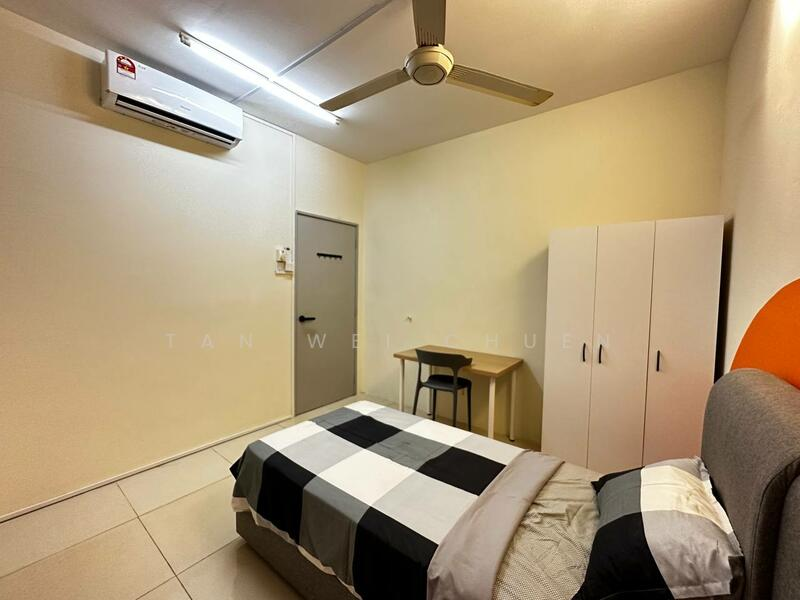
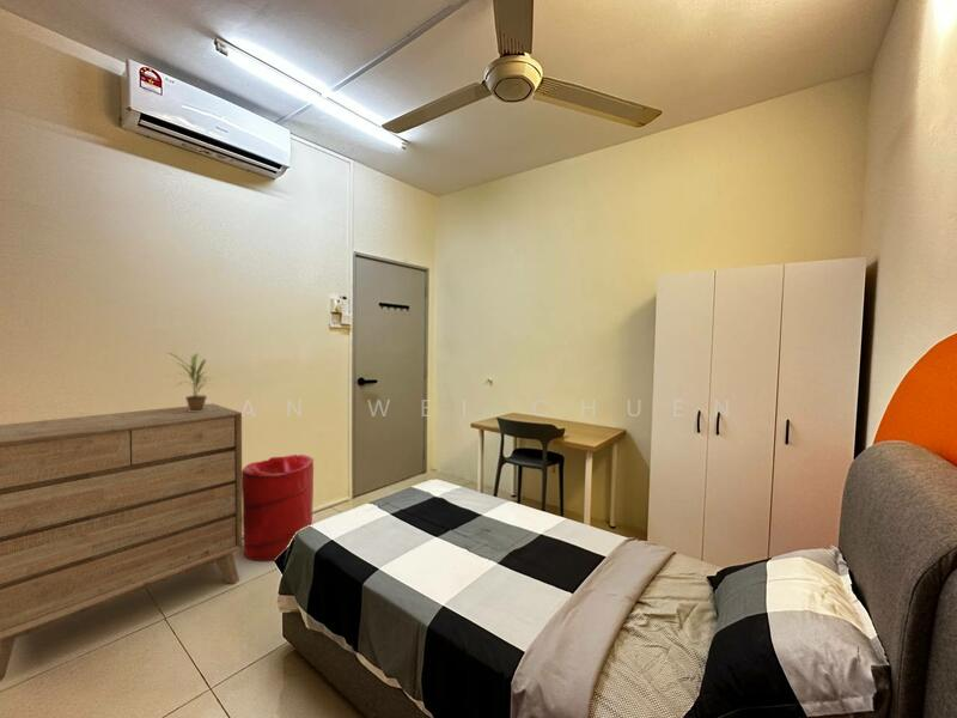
+ potted plant [165,352,213,412]
+ dresser [0,402,244,682]
+ laundry hamper [242,454,315,562]
